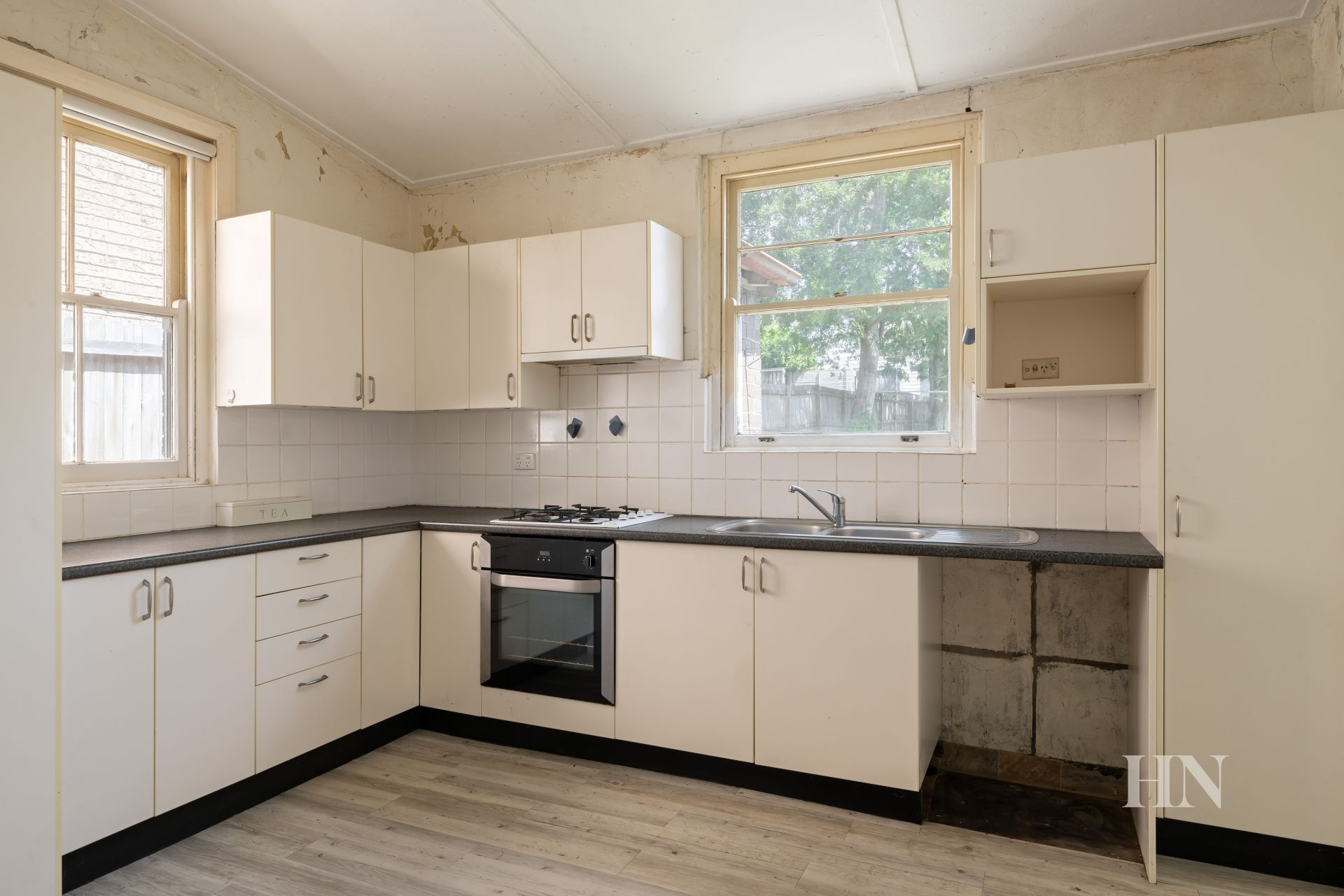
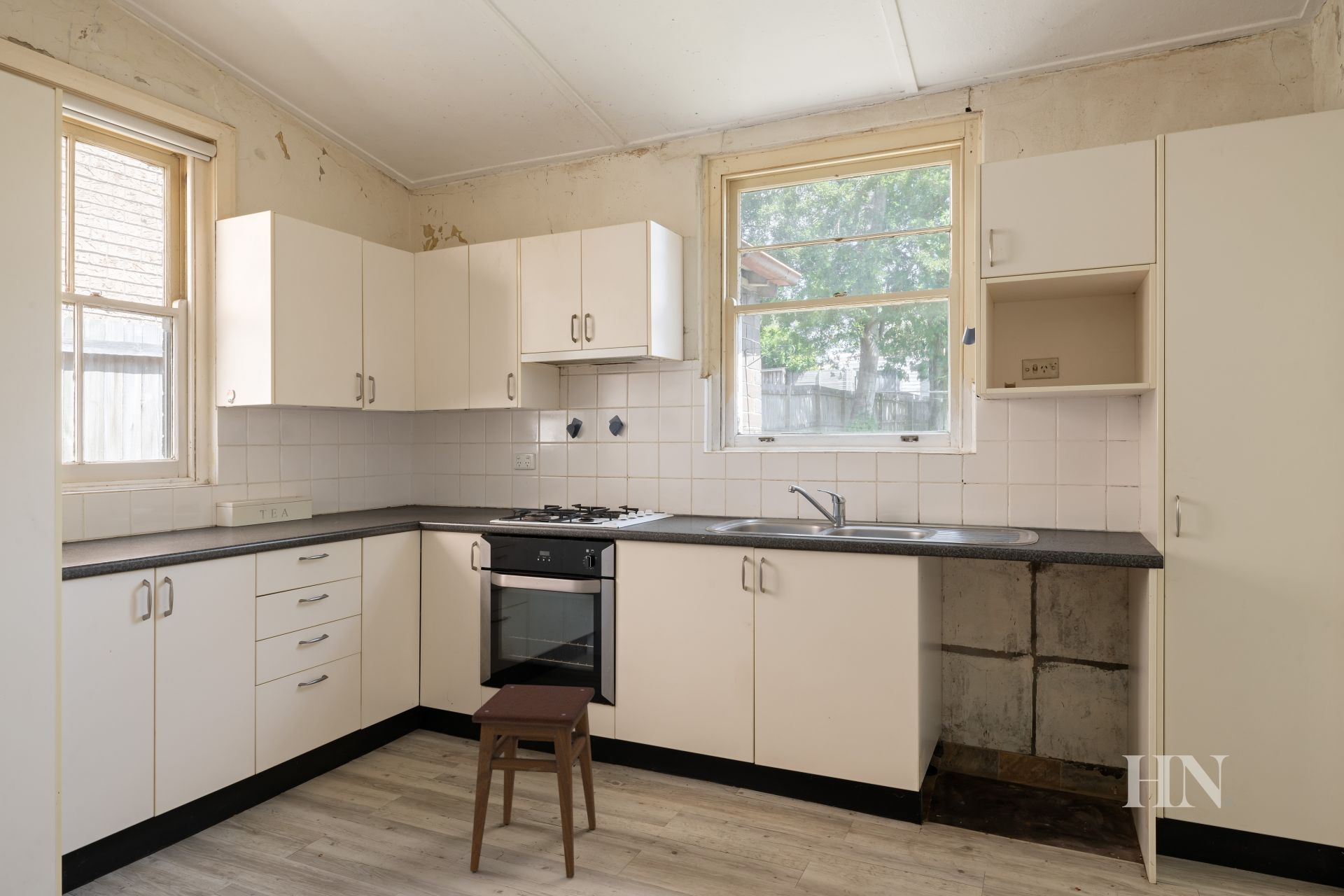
+ stool [470,684,596,879]
